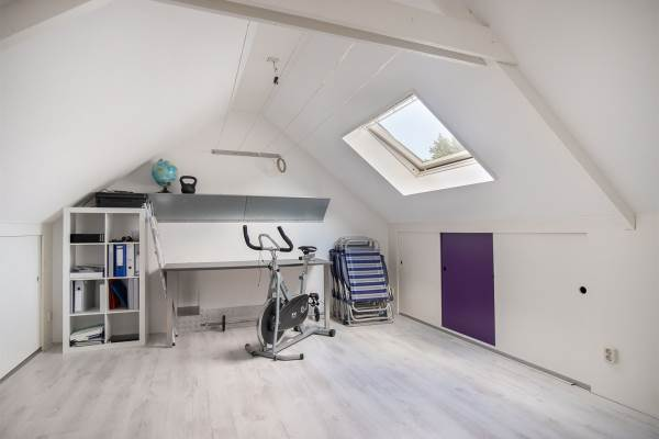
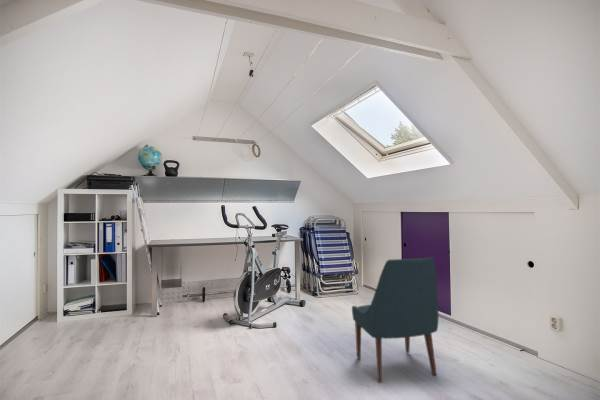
+ chair [351,256,440,384]
